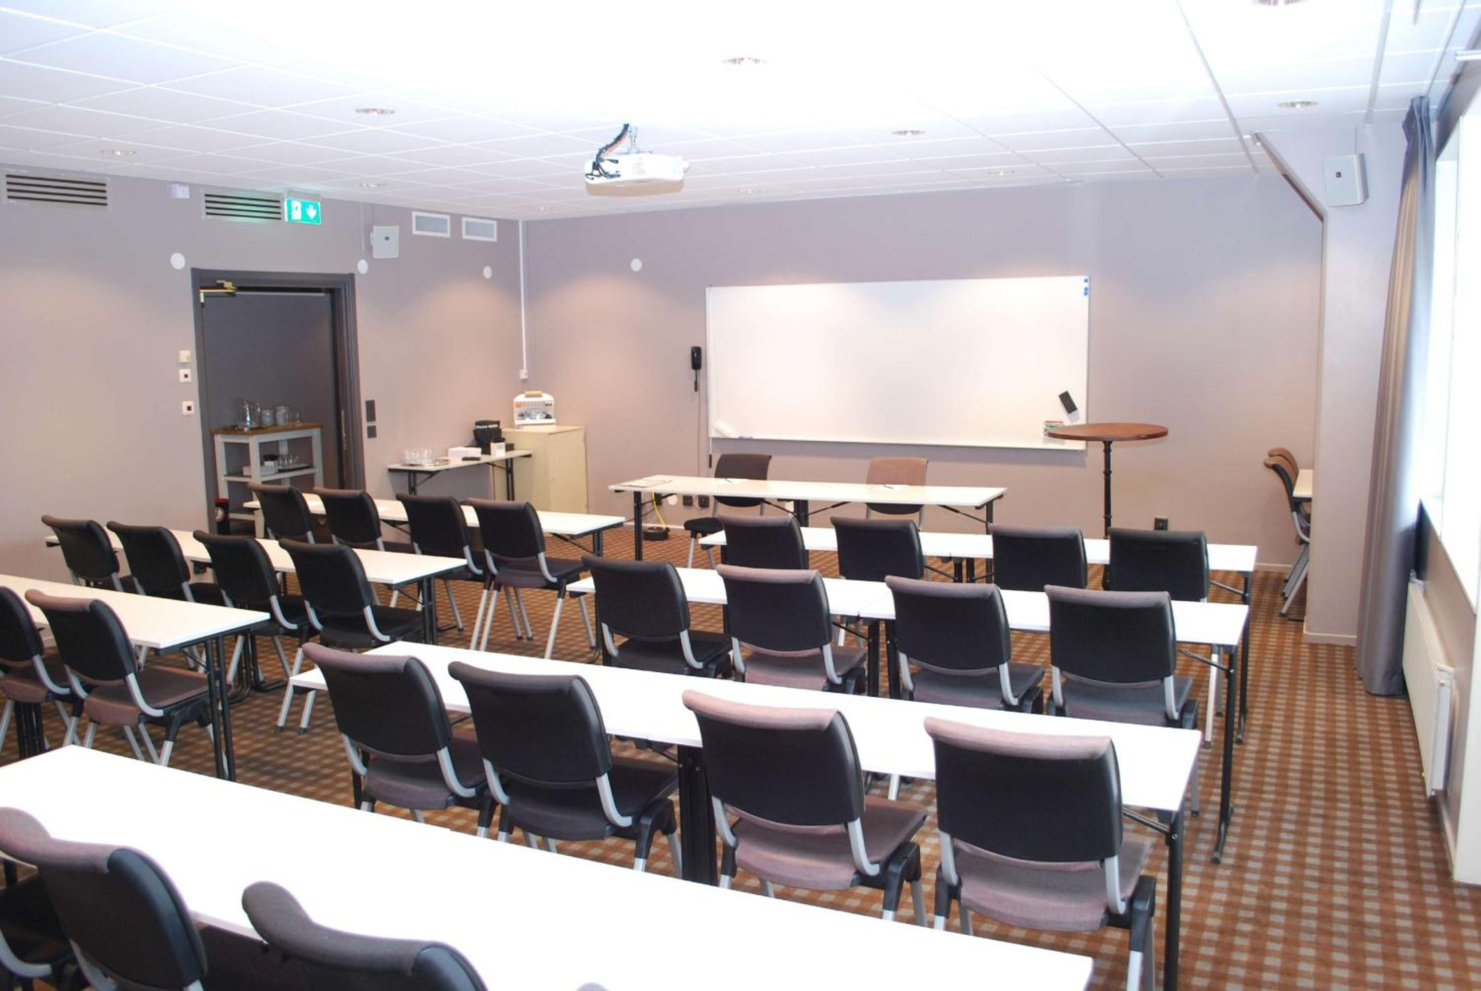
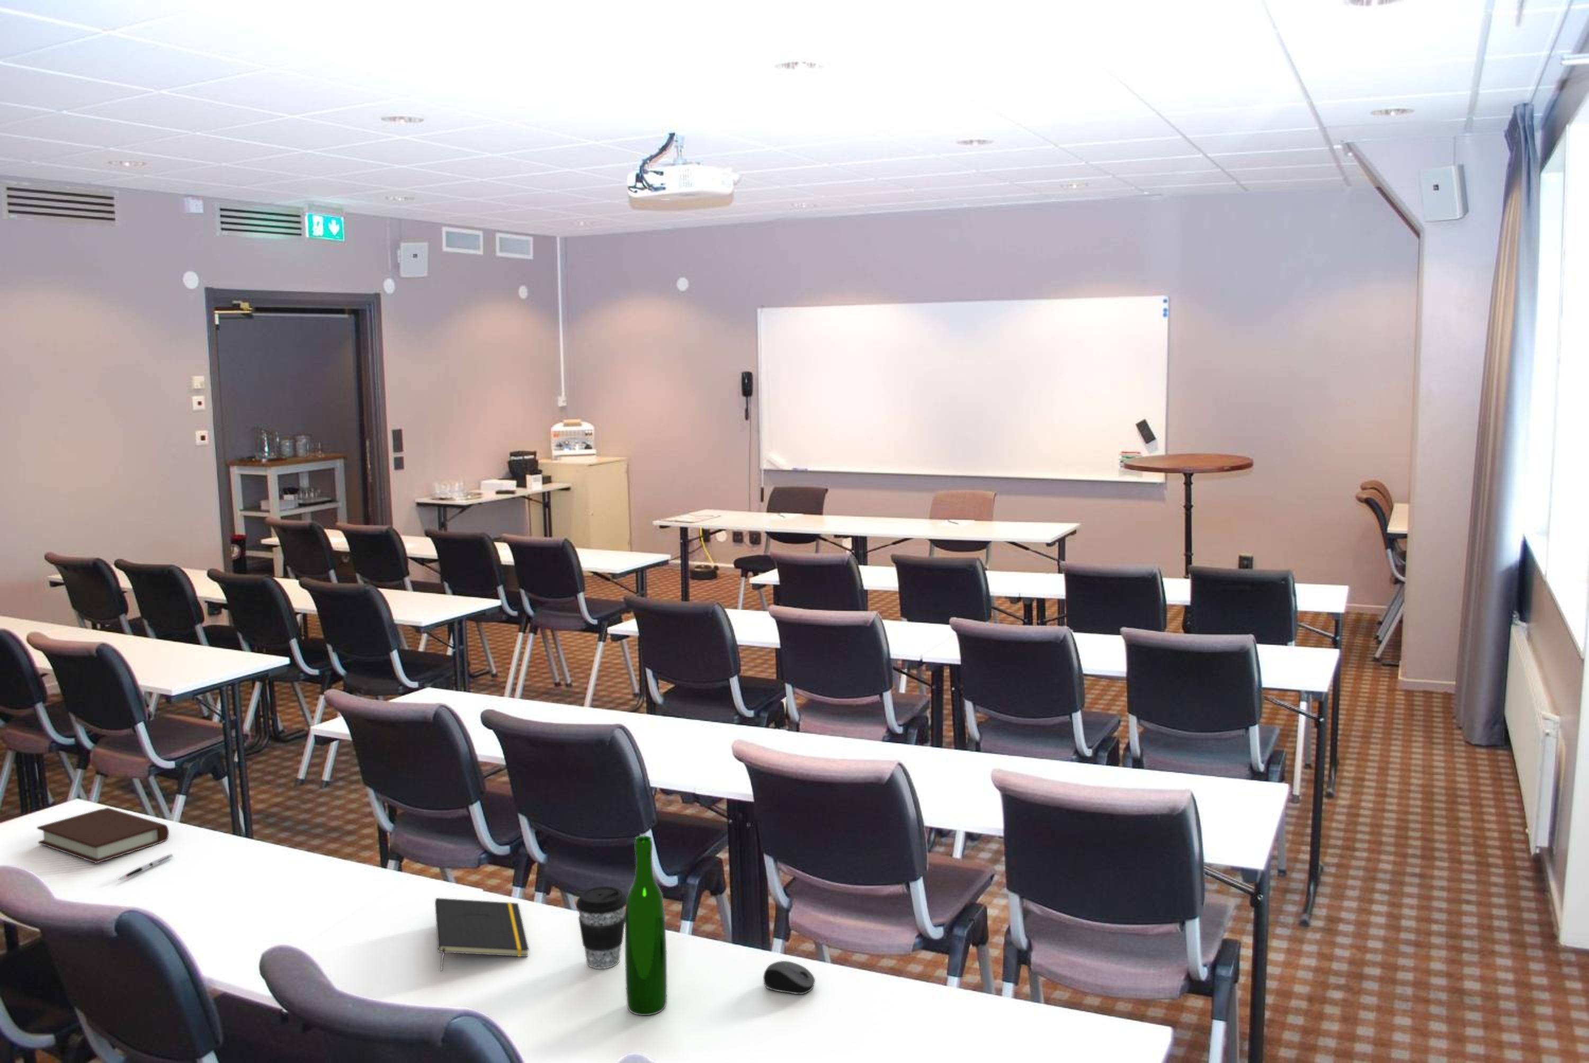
+ wine bottle [624,835,668,1016]
+ notepad [434,897,529,970]
+ coffee cup [576,886,627,969]
+ book [37,807,170,864]
+ pen [119,853,173,880]
+ computer mouse [763,960,815,994]
